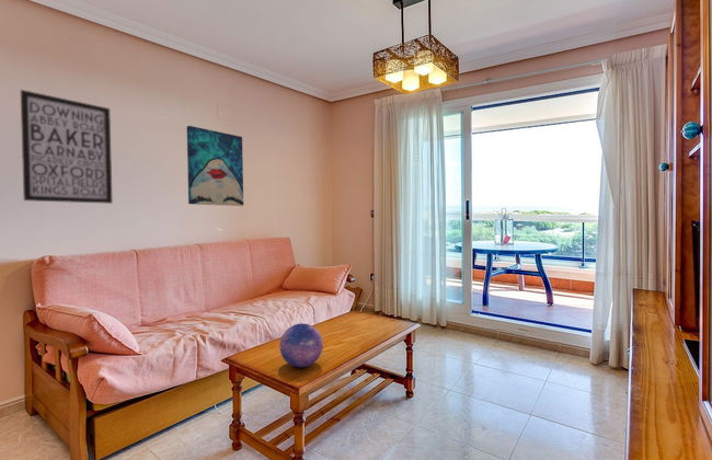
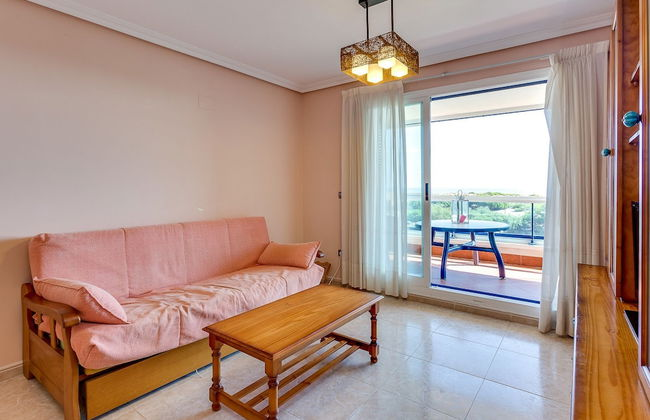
- wall art [20,89,114,205]
- decorative ball [278,322,324,368]
- wall art [186,125,244,207]
